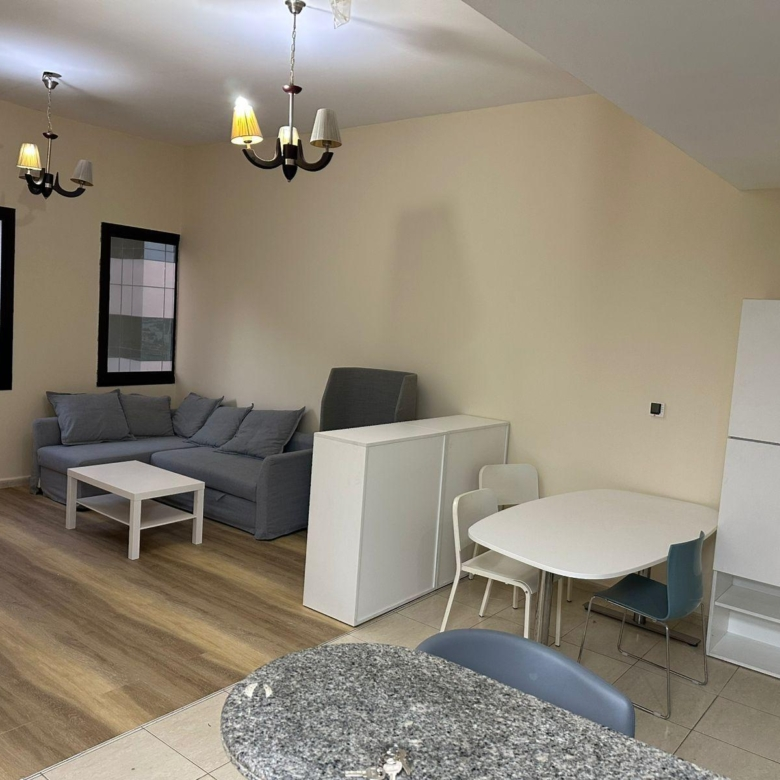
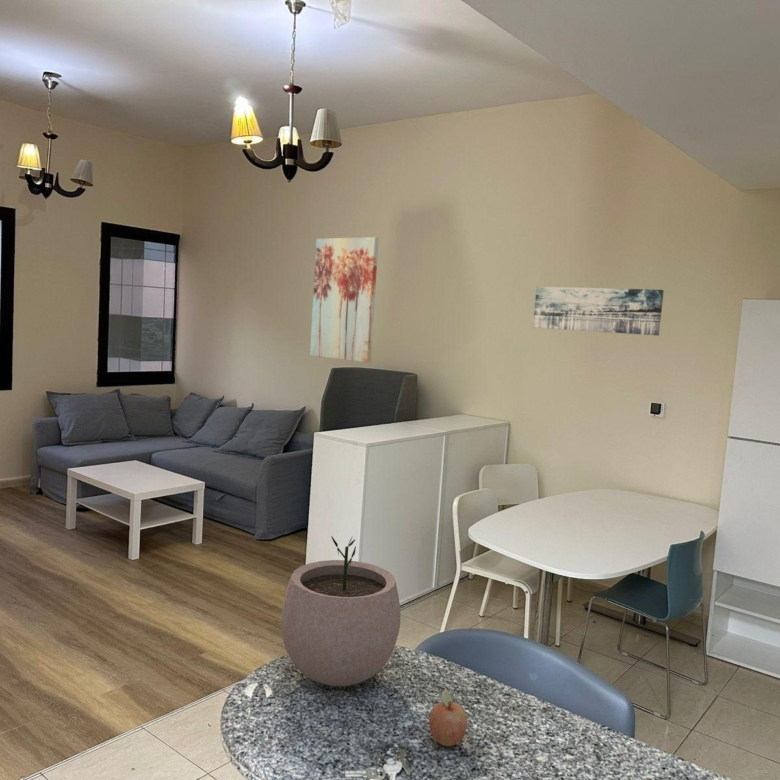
+ fruit [428,688,468,747]
+ wall art [532,286,665,337]
+ wall art [309,236,380,364]
+ plant pot [280,535,401,687]
